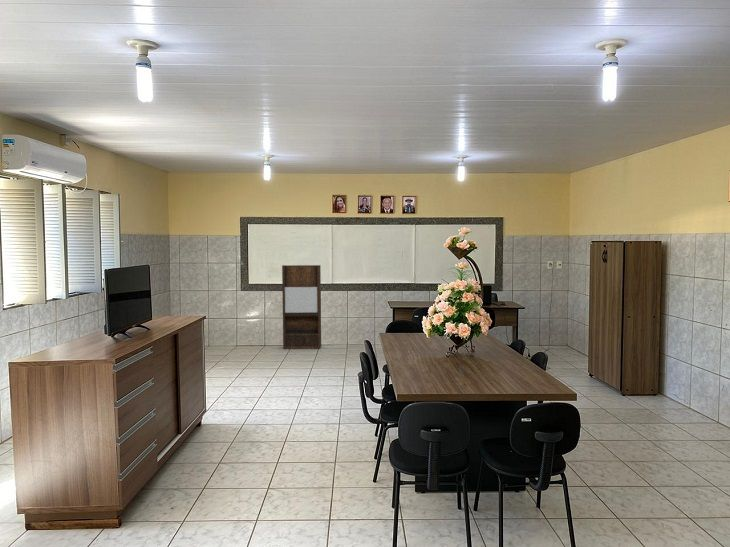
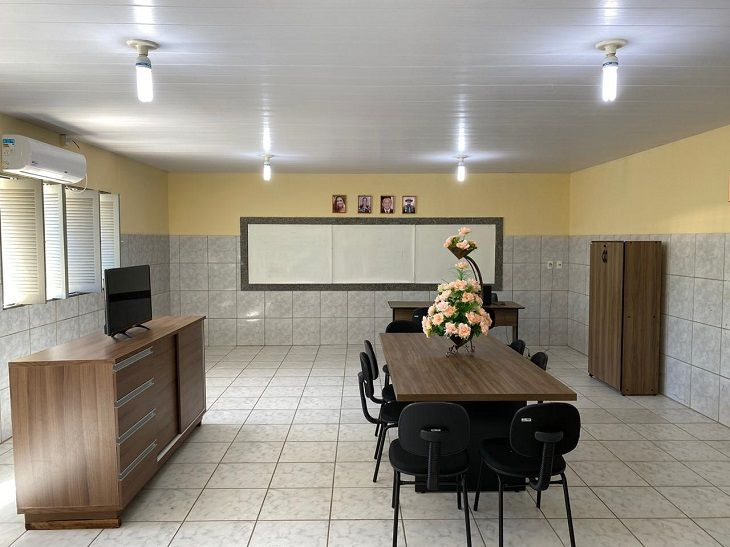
- shelving unit [281,264,322,350]
